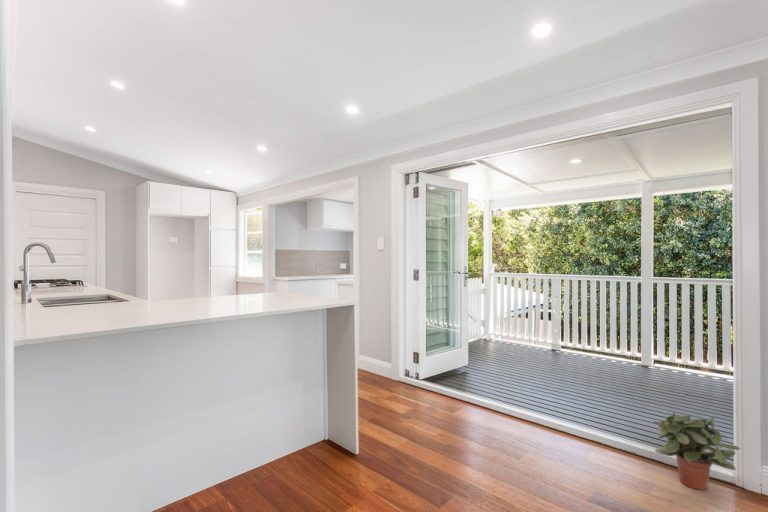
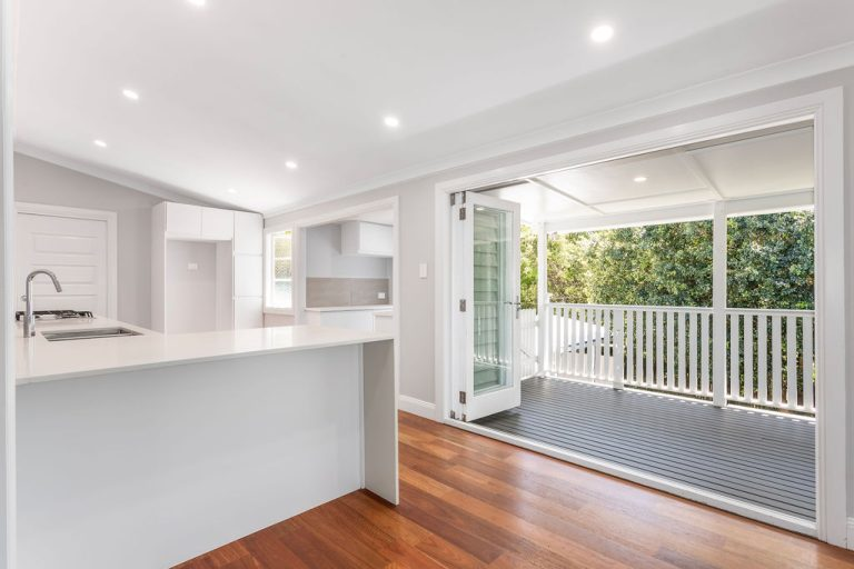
- potted plant [653,411,741,491]
